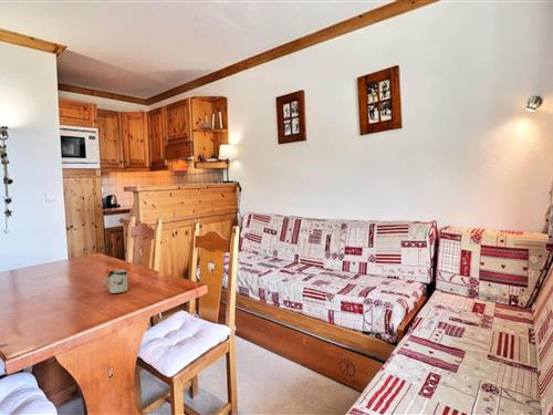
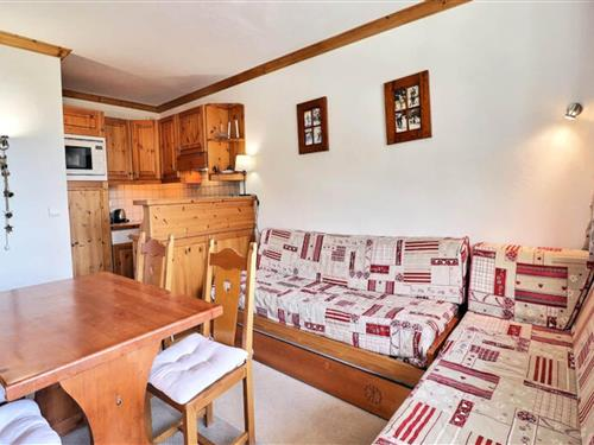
- cup [102,269,128,295]
